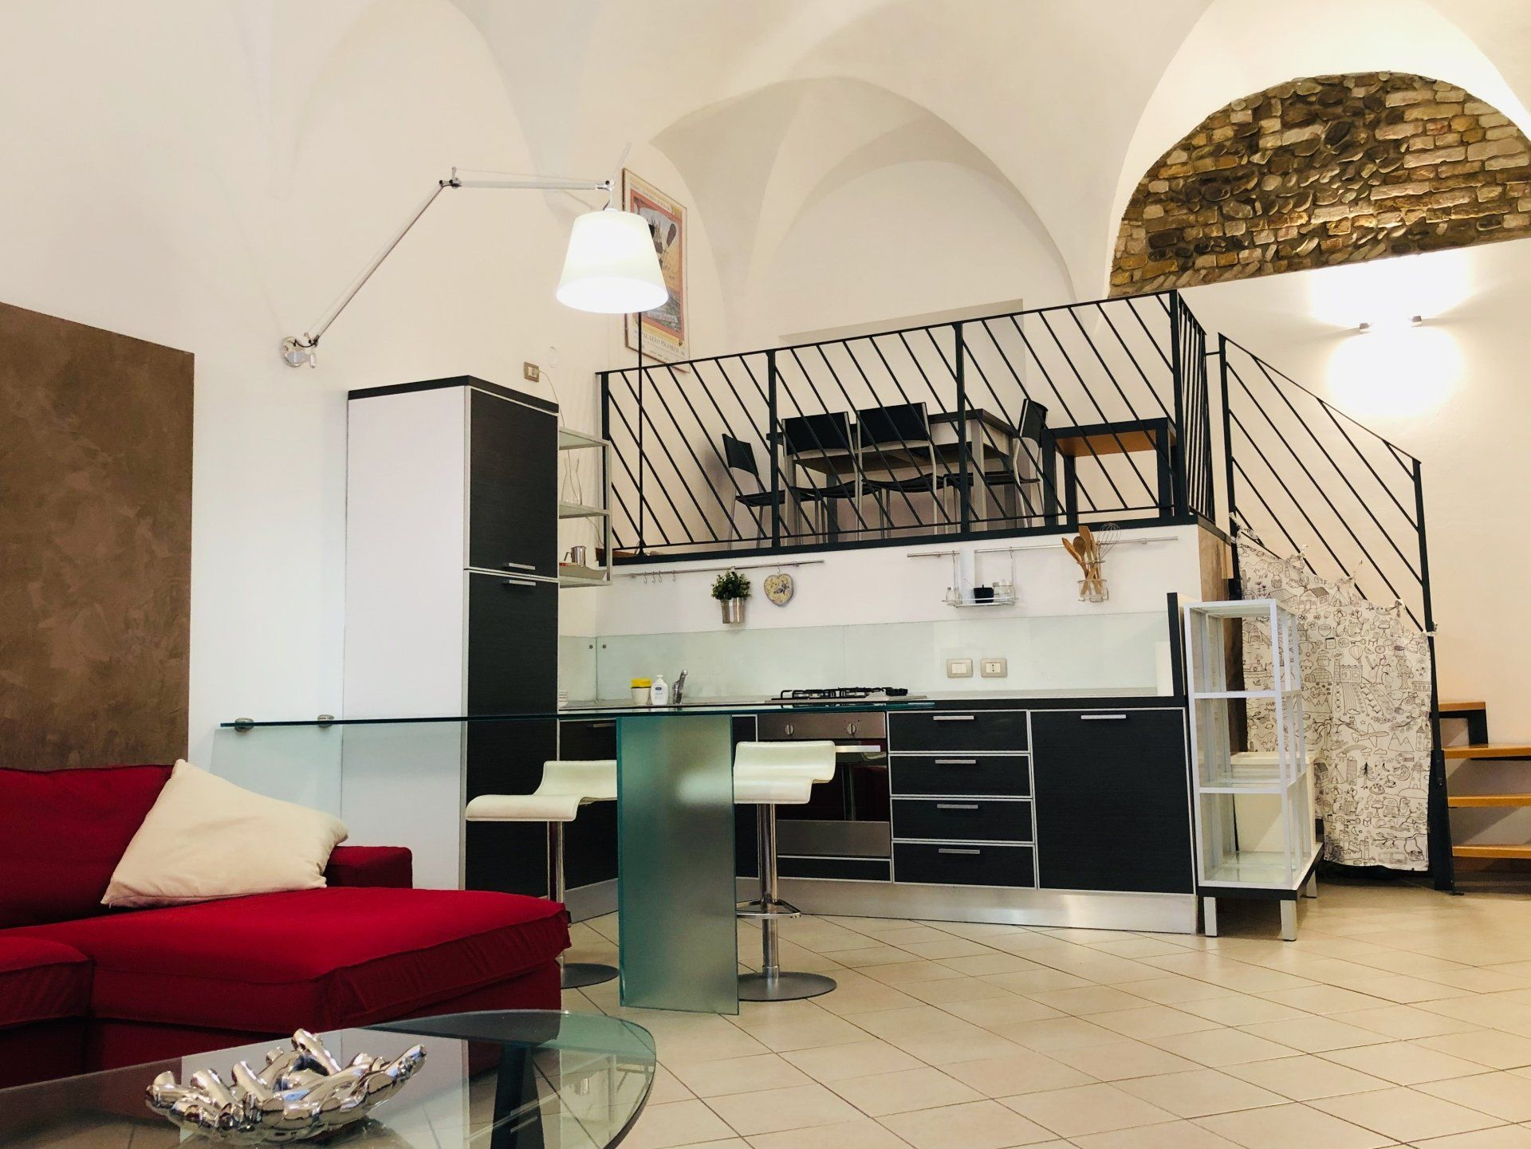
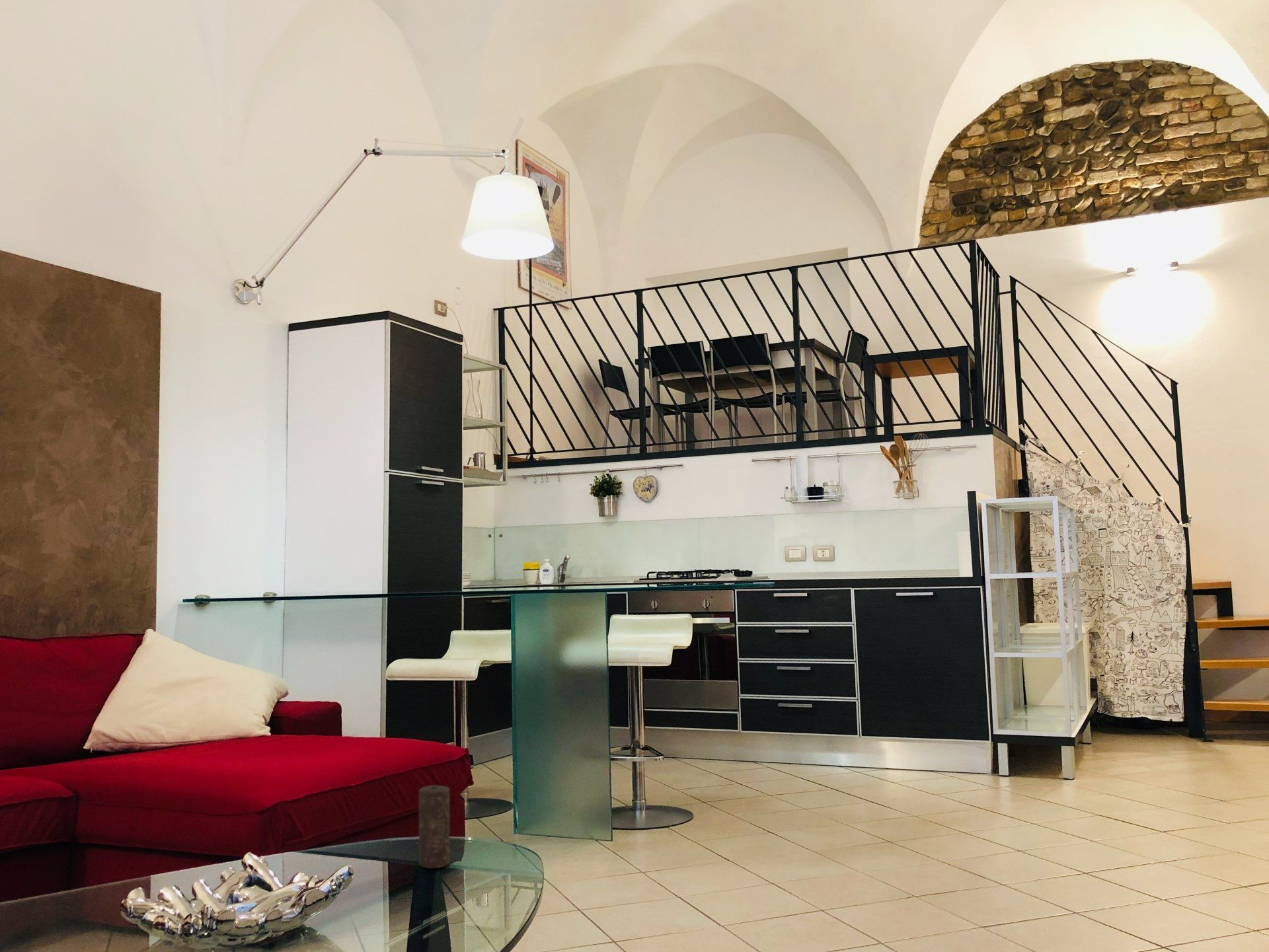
+ candle [418,785,451,869]
